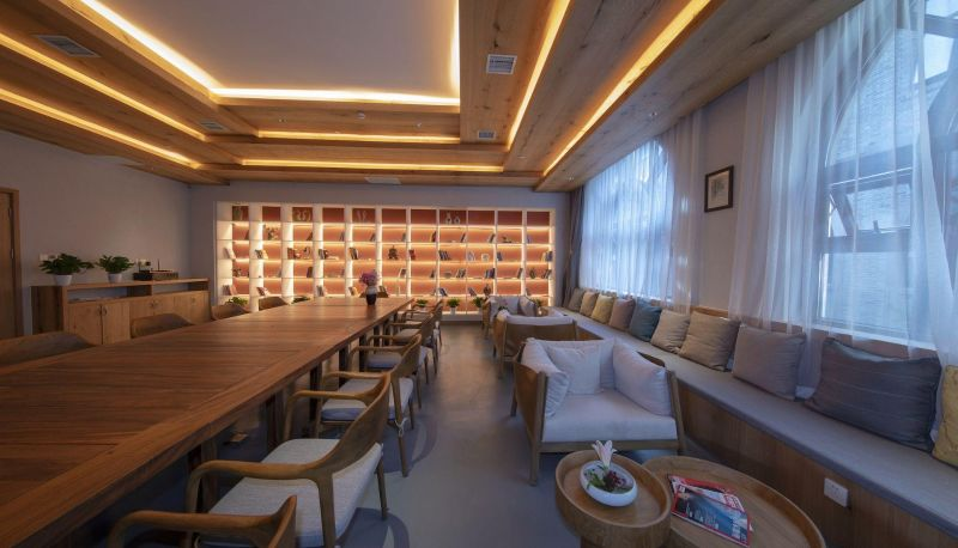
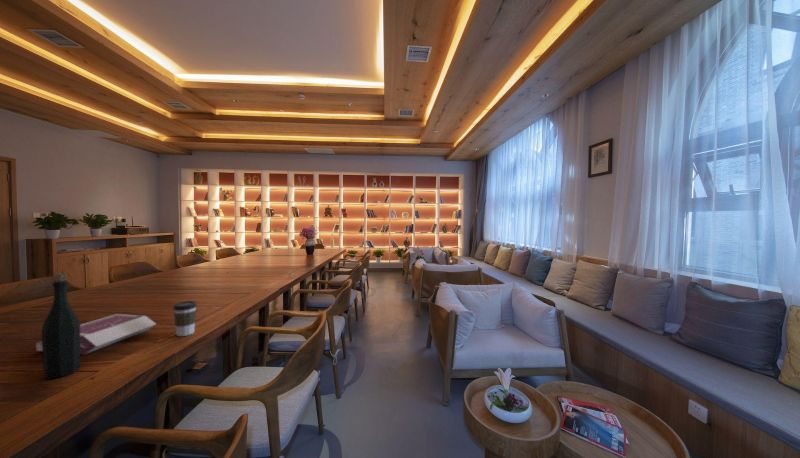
+ bottle [40,272,81,380]
+ coffee cup [172,300,198,337]
+ book [35,313,157,356]
